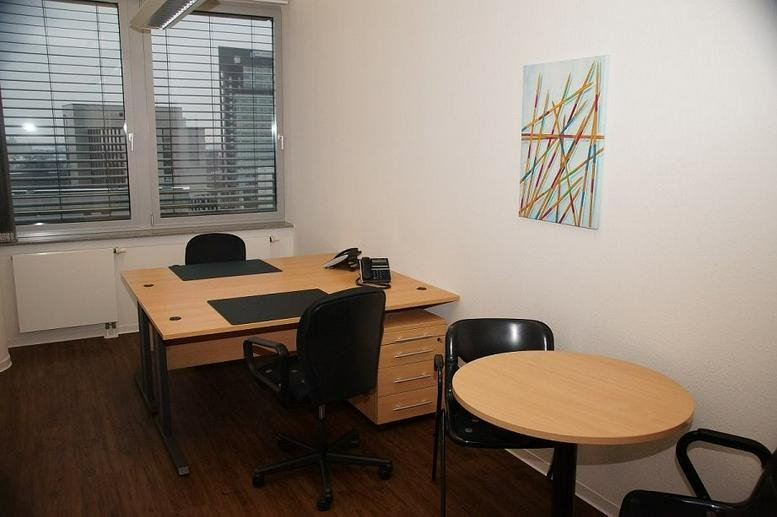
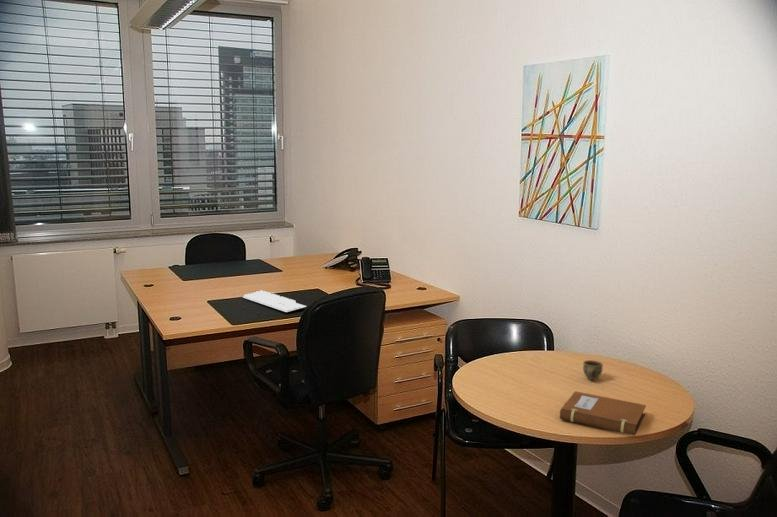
+ cup [582,359,604,381]
+ keyboard [242,289,307,314]
+ notebook [558,390,647,436]
